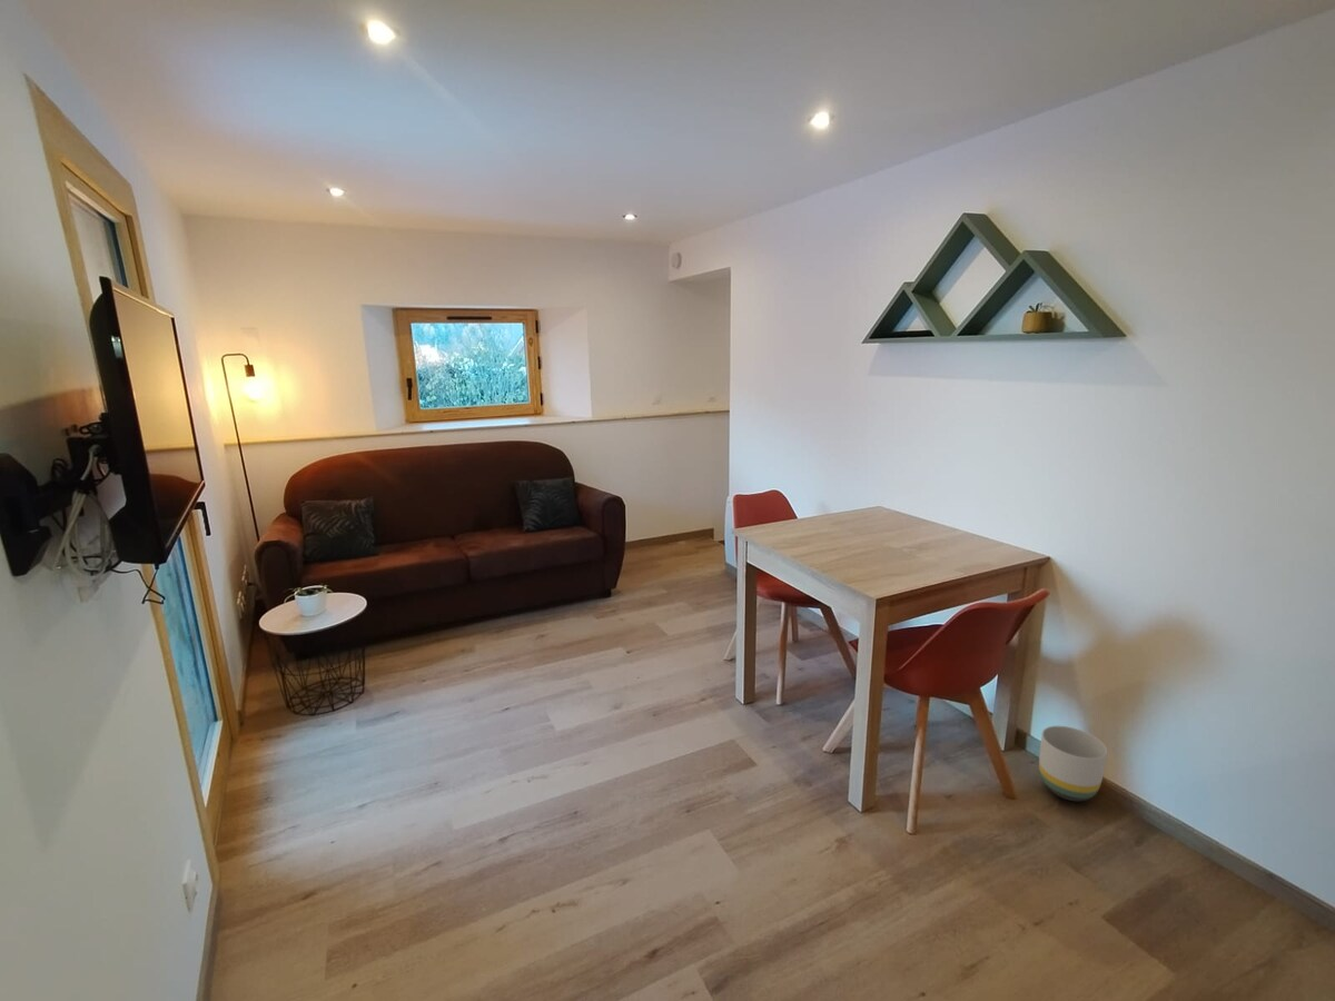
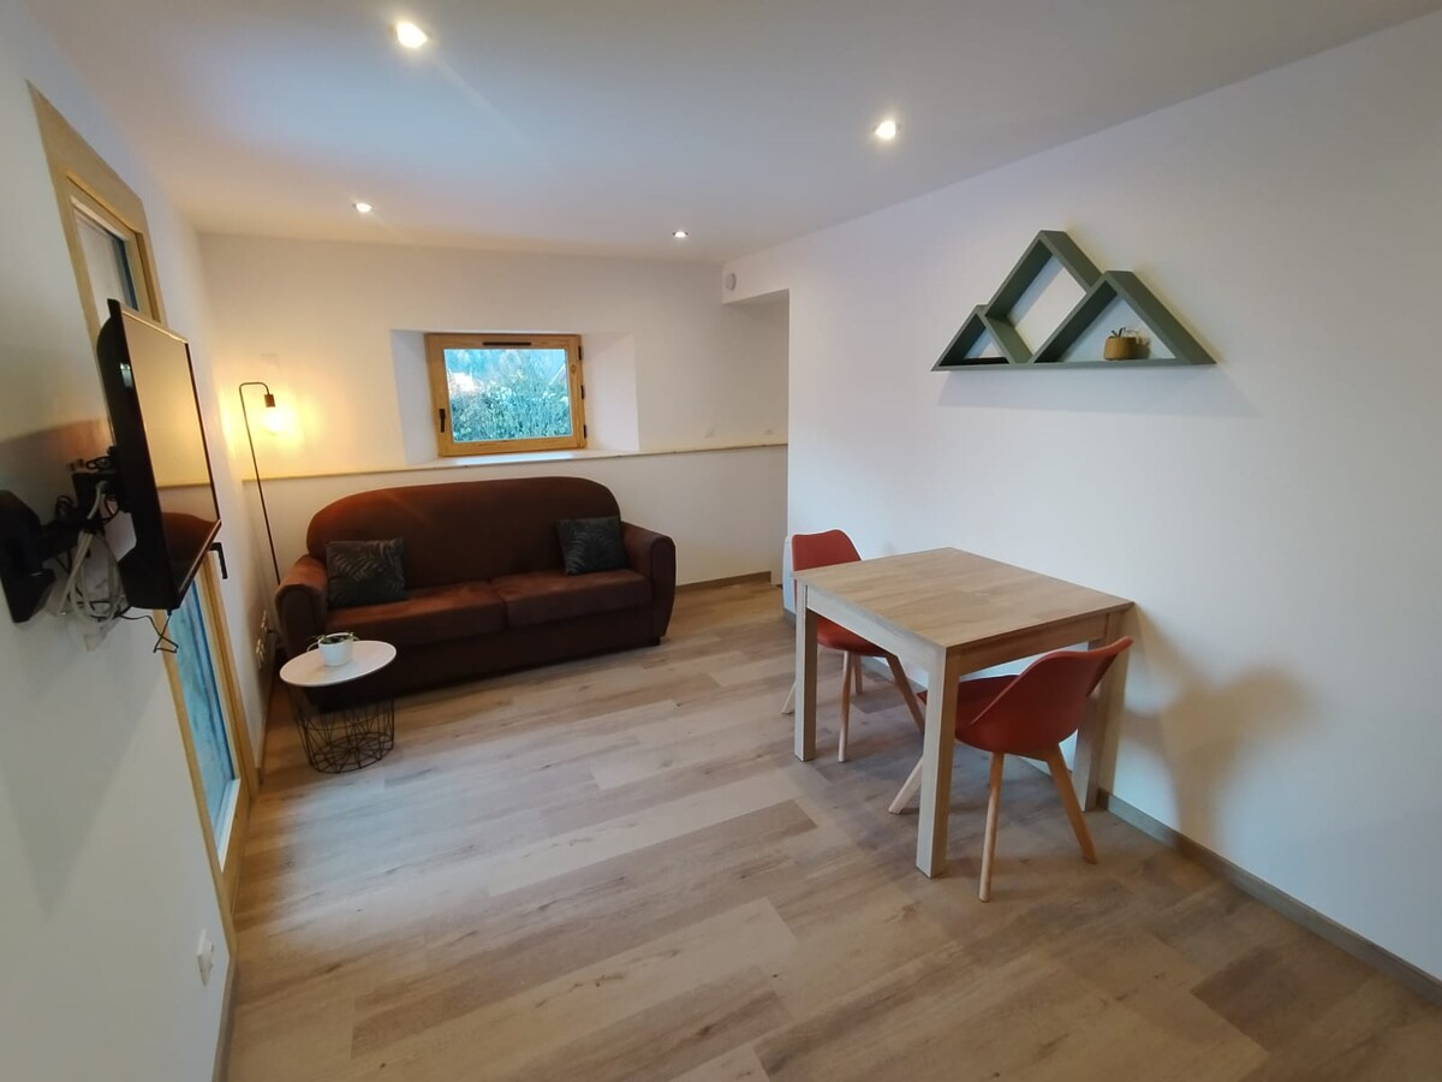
- planter [1038,725,1108,802]
